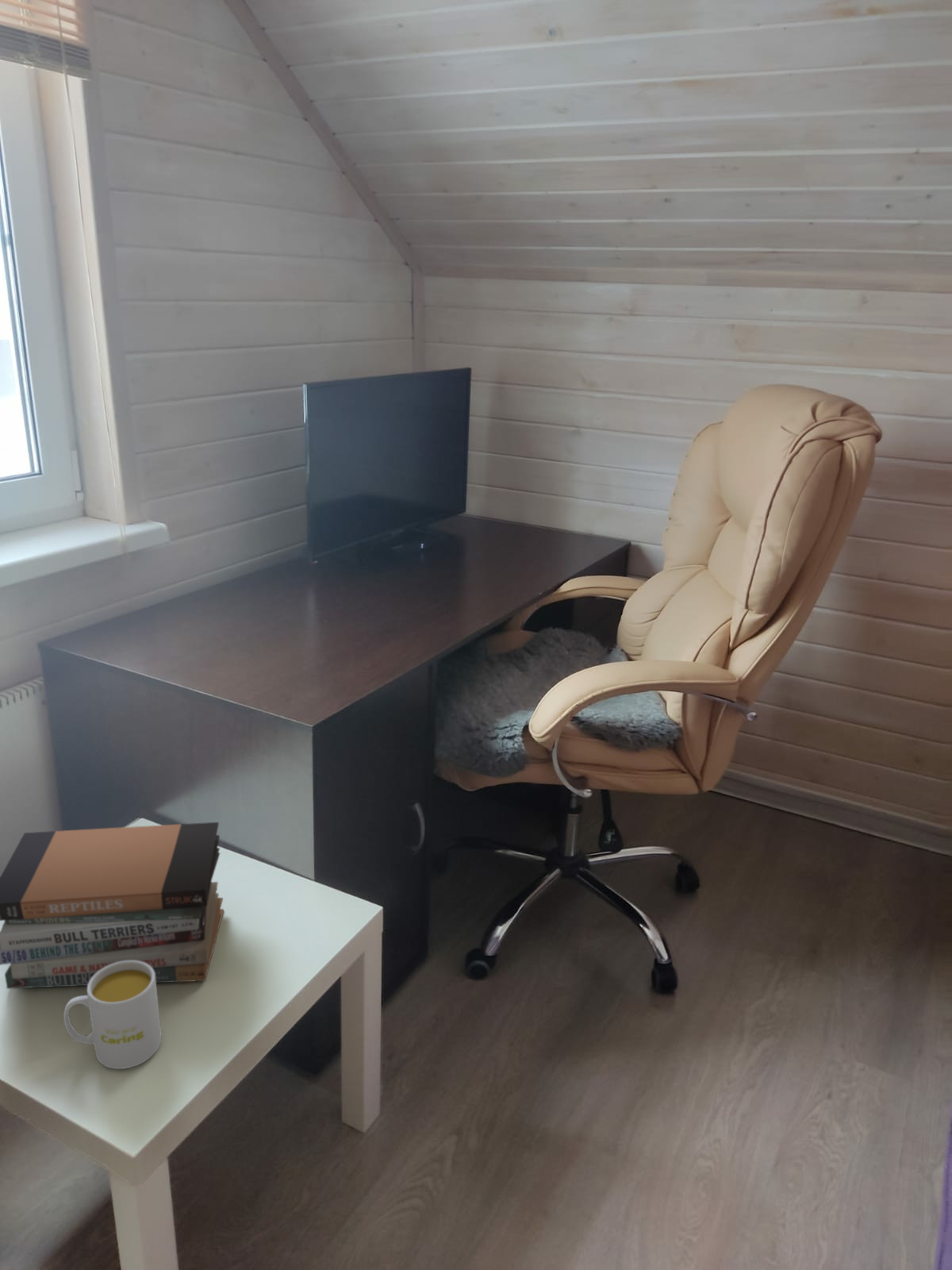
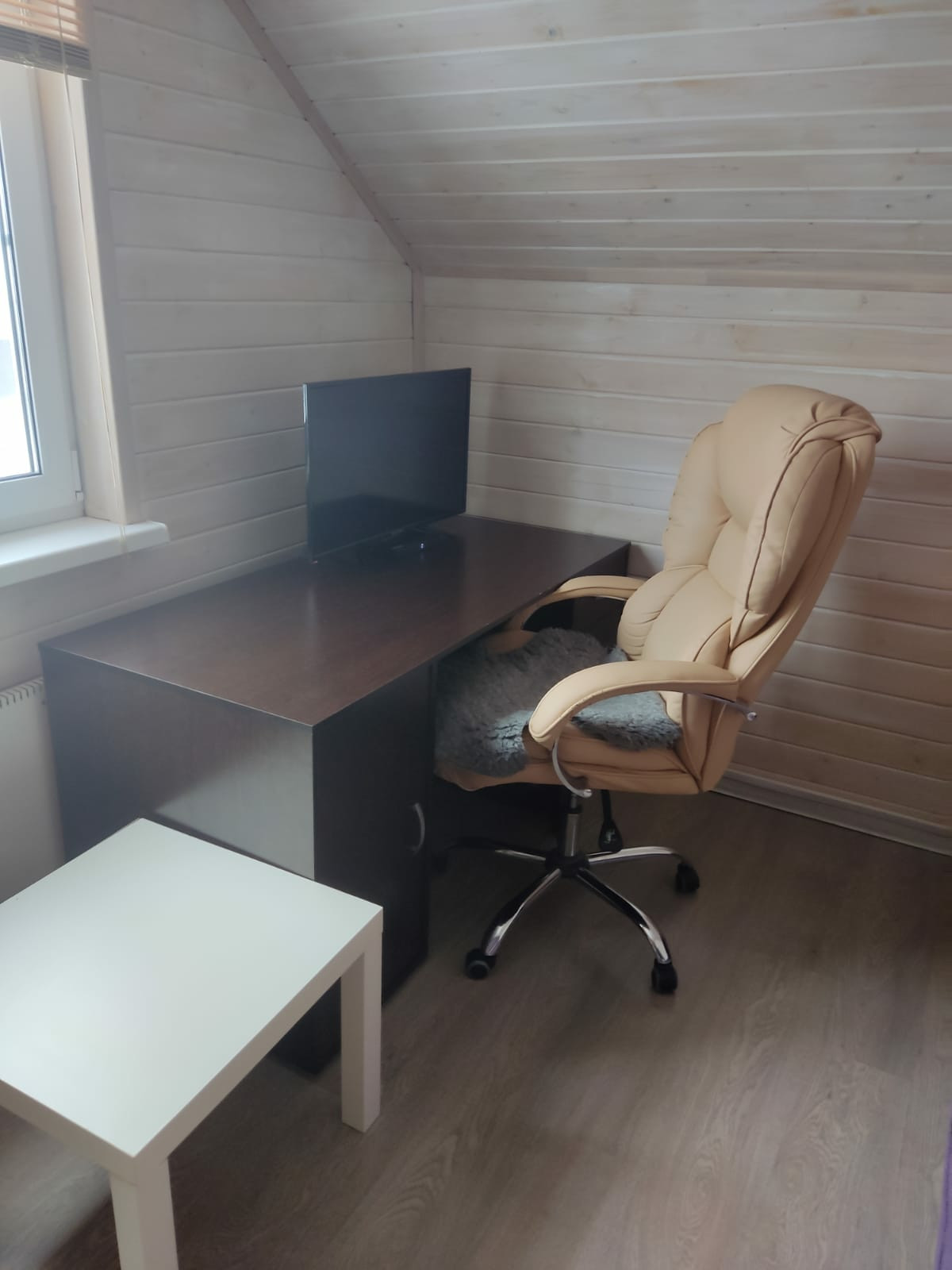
- book stack [0,822,225,990]
- mug [63,960,163,1070]
